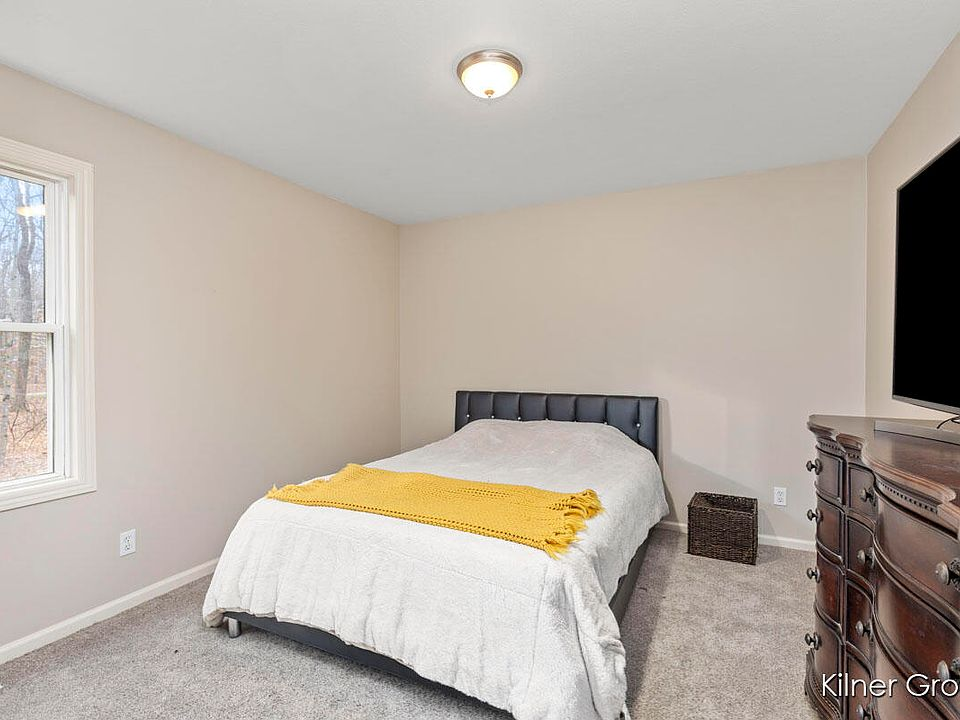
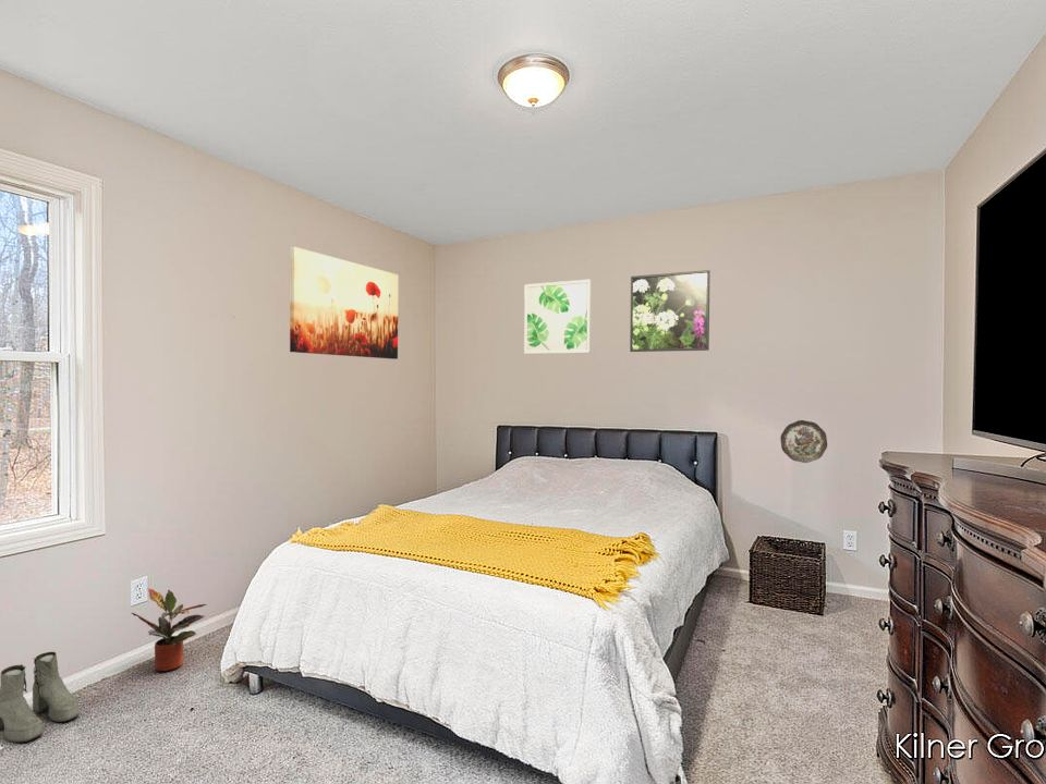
+ wall art [523,279,593,355]
+ wall art [289,246,399,360]
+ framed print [629,269,710,353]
+ boots [0,651,81,744]
+ potted plant [131,587,208,672]
+ decorative plate [779,419,828,464]
